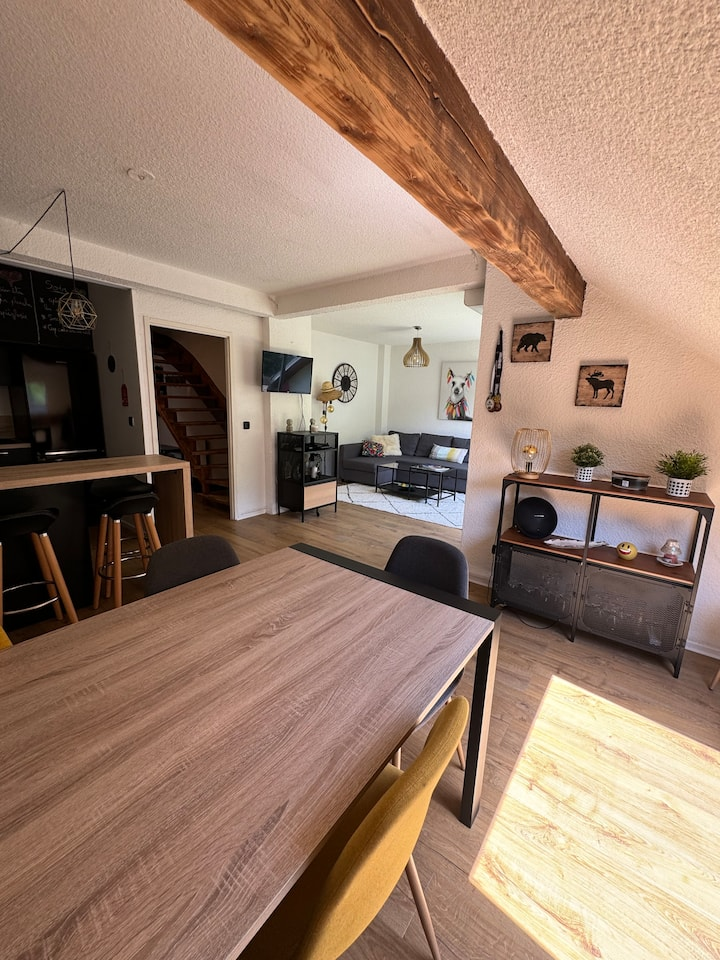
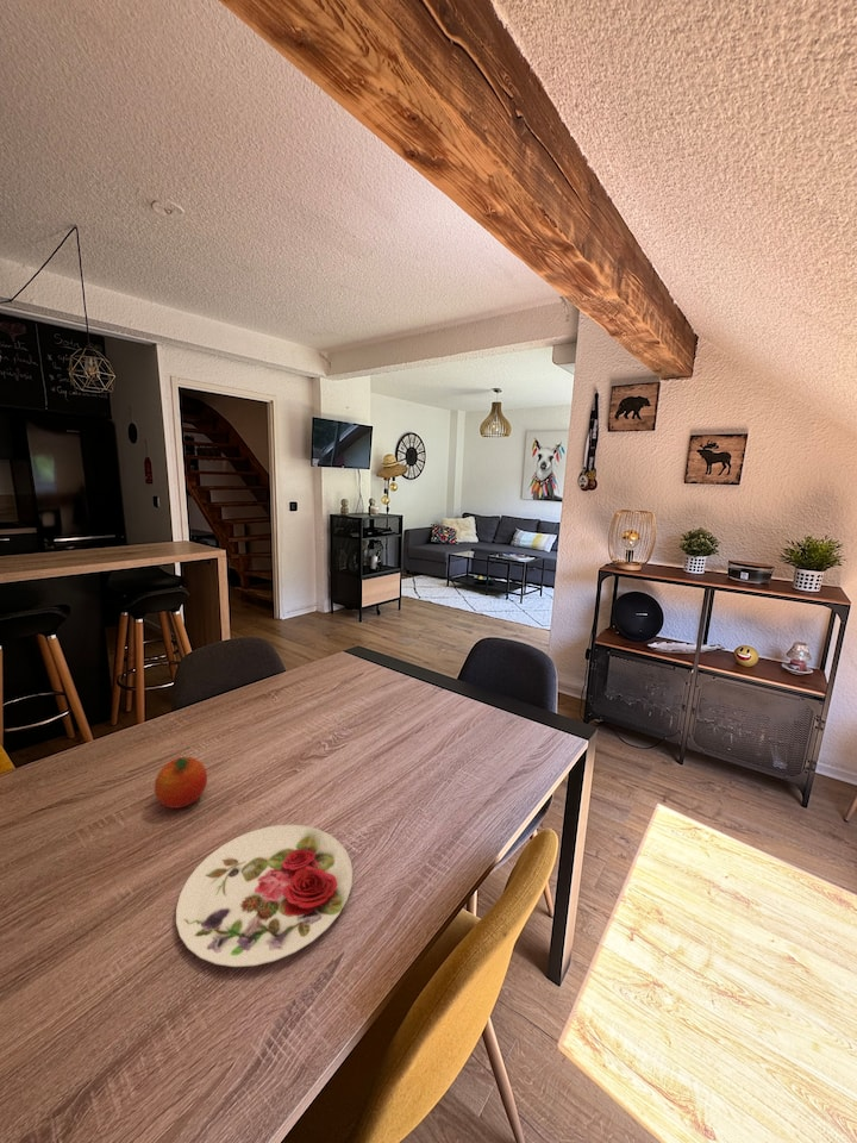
+ plate [175,824,354,968]
+ fruit [154,756,208,810]
